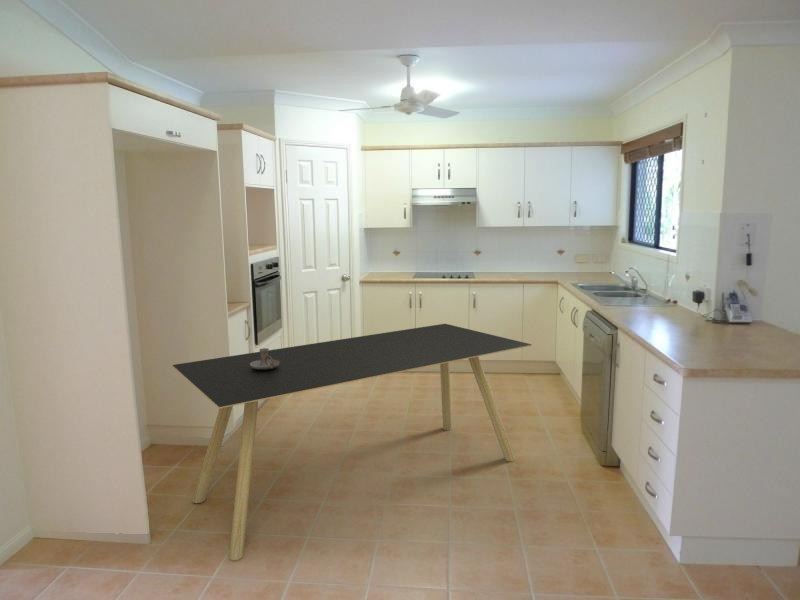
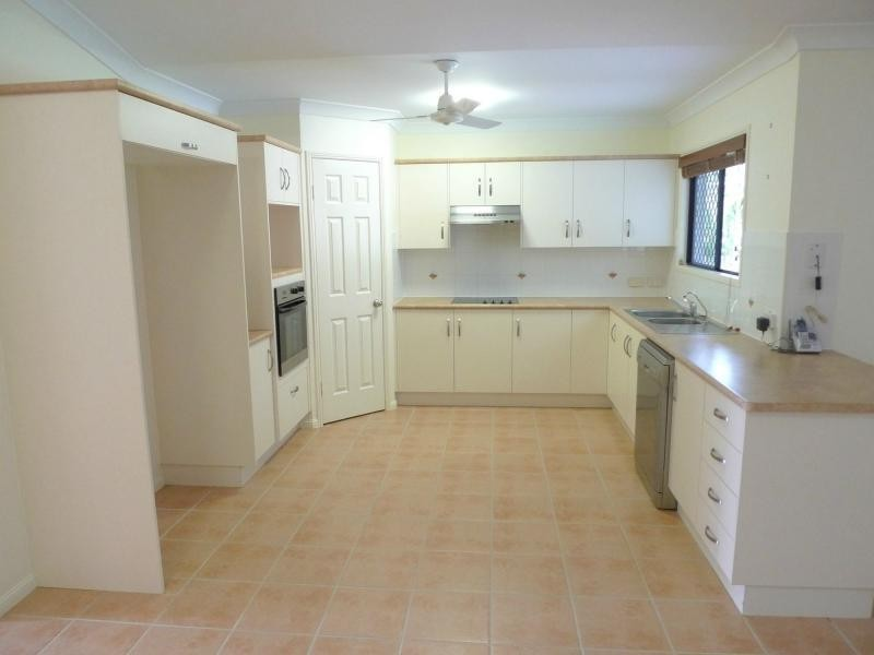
- dining table [171,323,533,561]
- candle holder [250,347,280,370]
